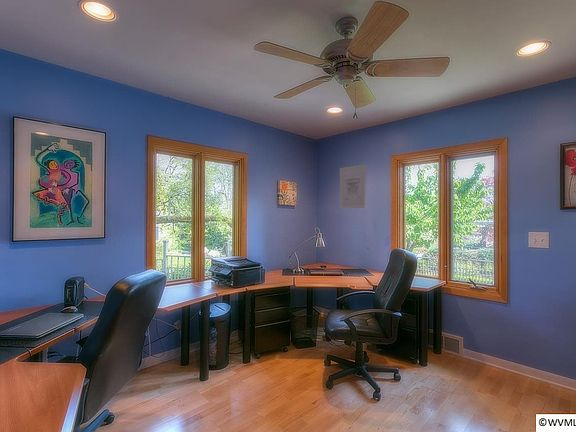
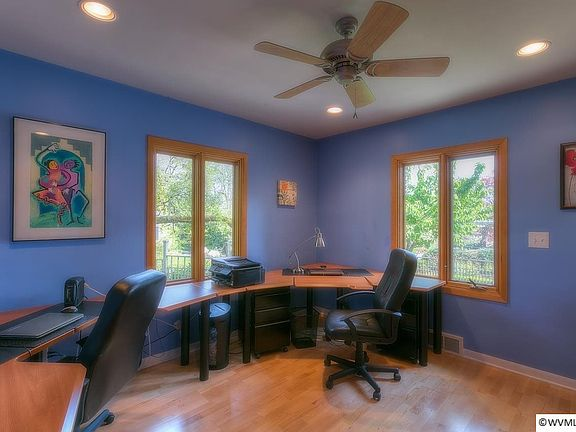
- wall art [339,164,367,210]
